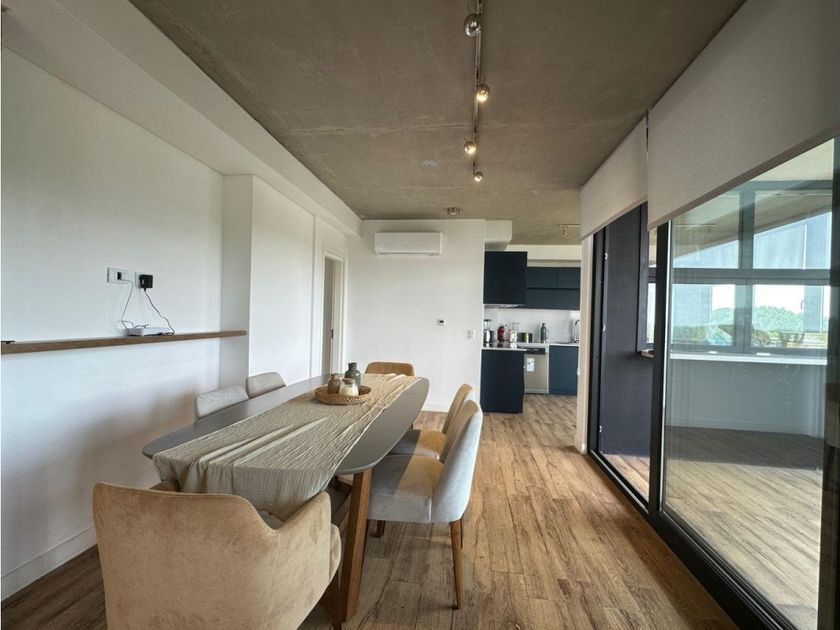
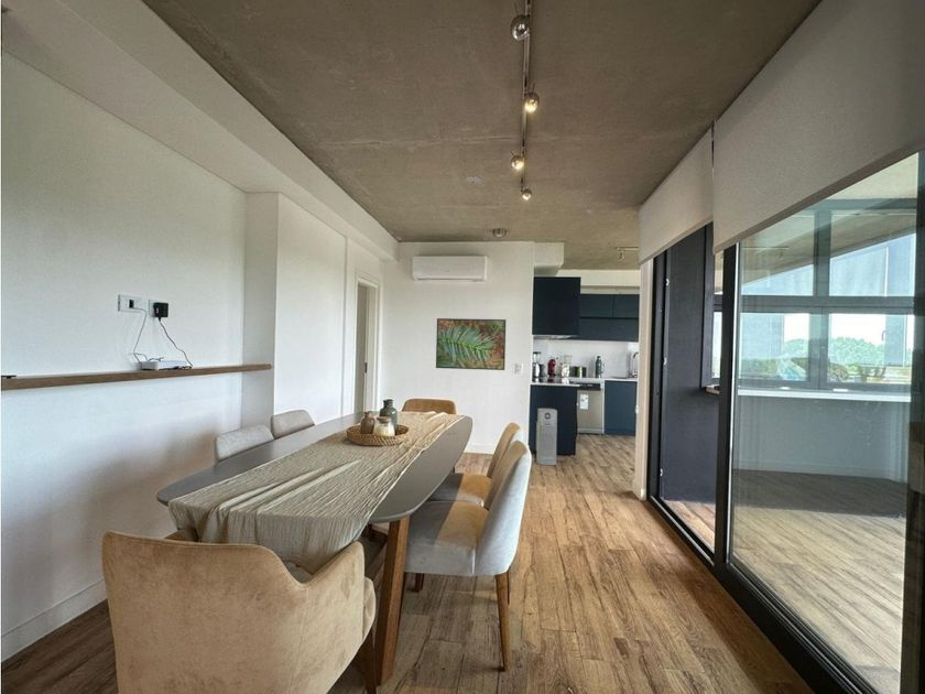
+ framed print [435,317,507,371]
+ air purifier [535,408,558,466]
